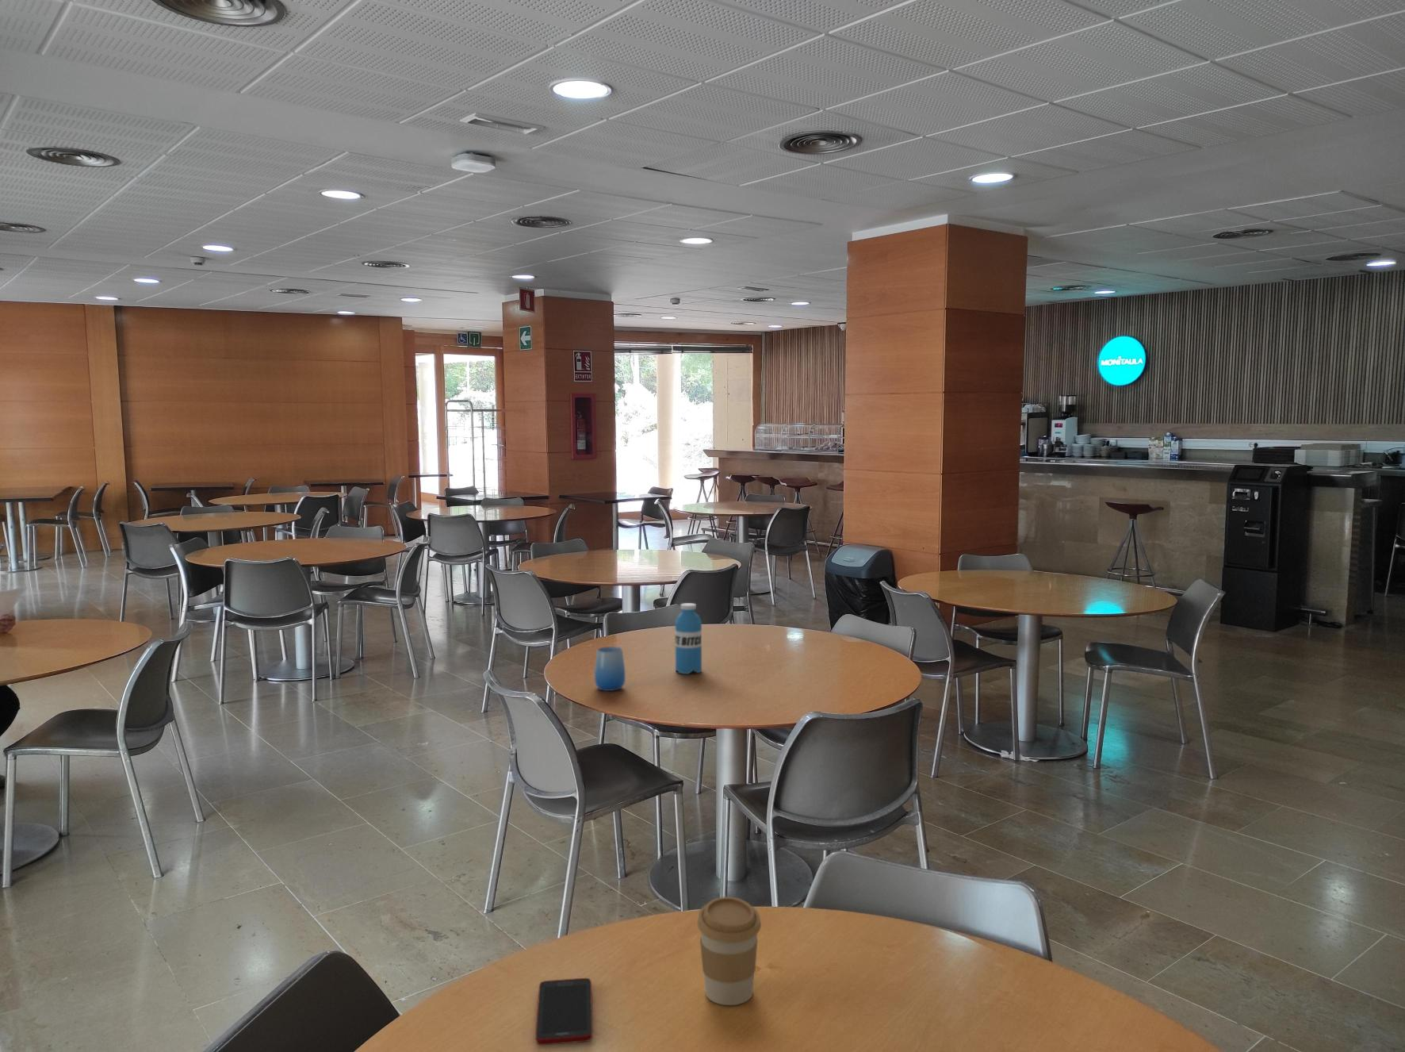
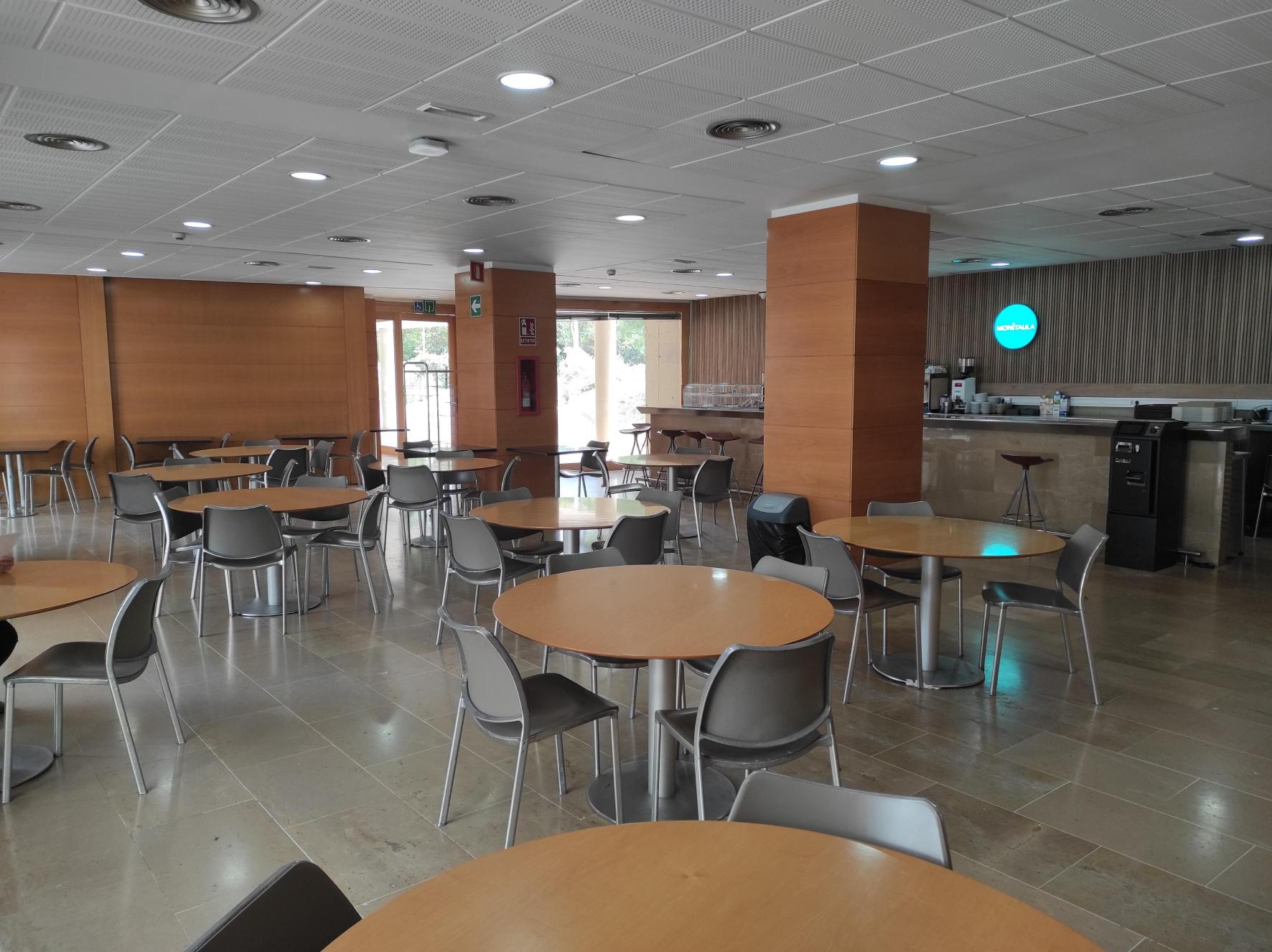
- cell phone [536,978,593,1045]
- coffee cup [696,896,762,1006]
- cup [594,645,626,692]
- water bottle [675,602,702,675]
